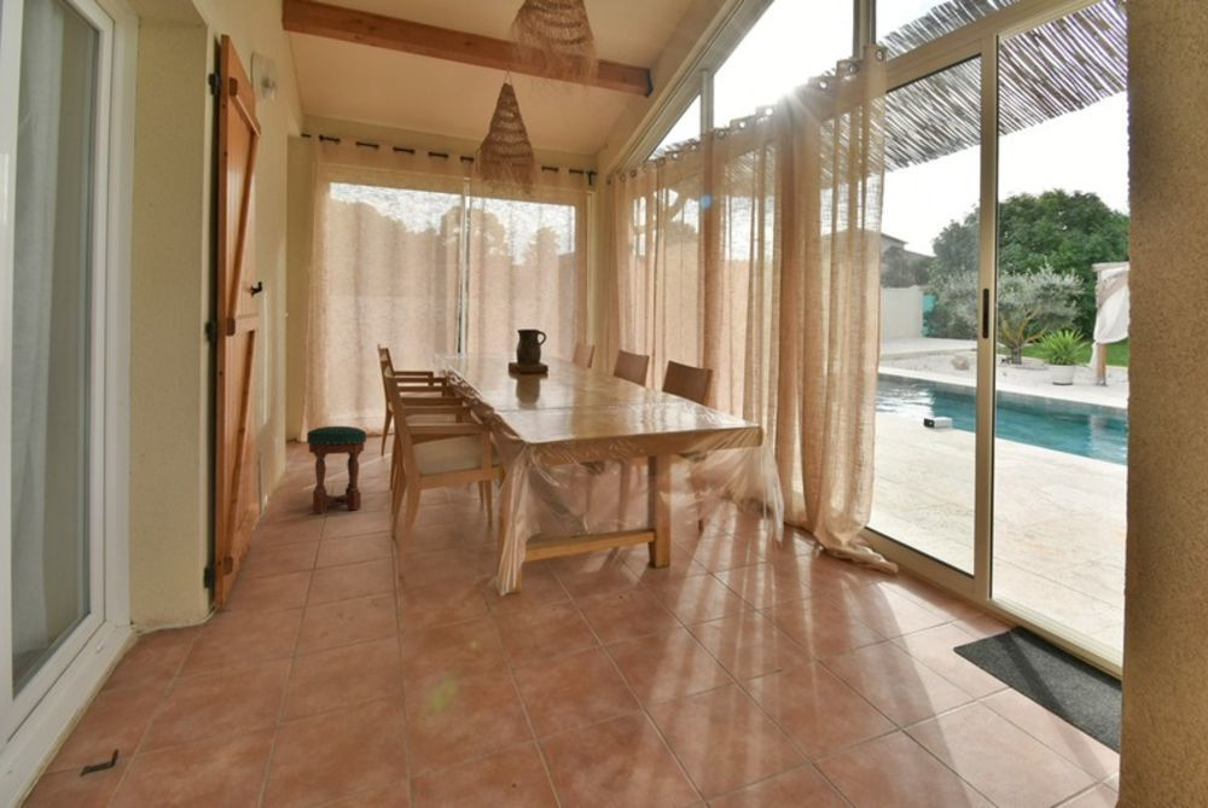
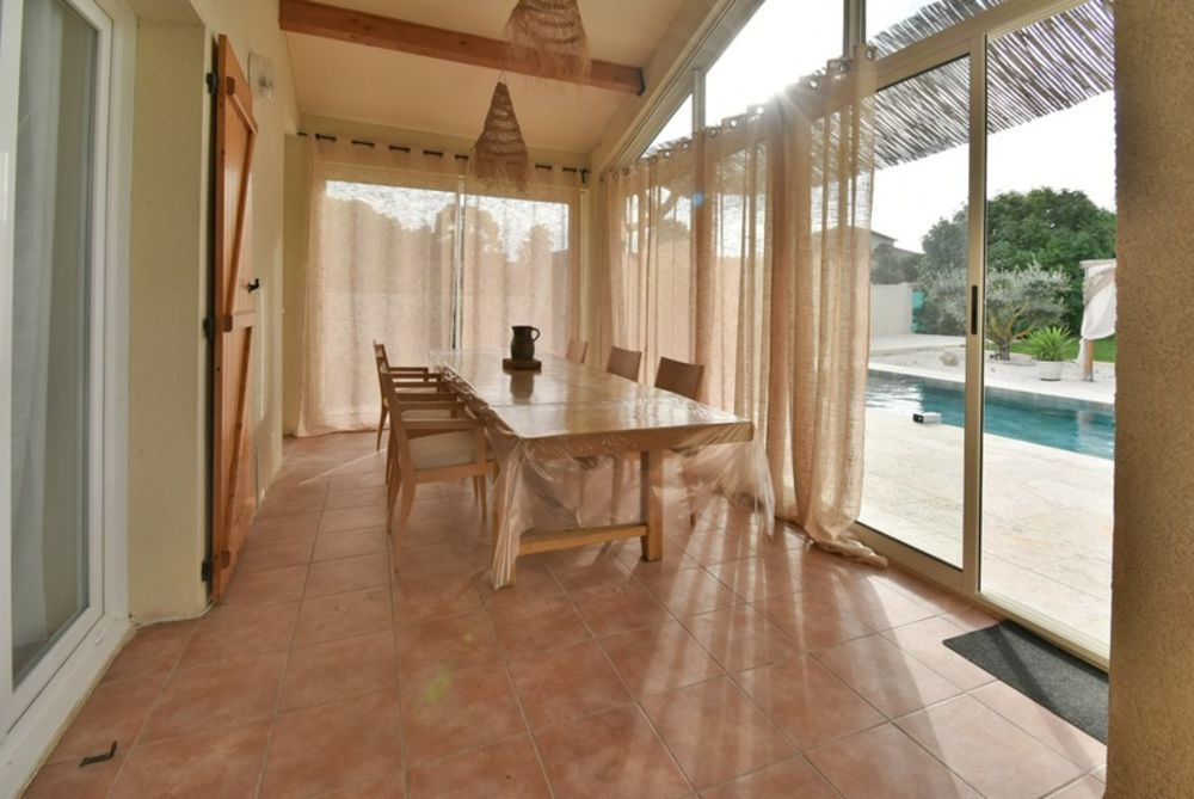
- stool [306,425,367,513]
